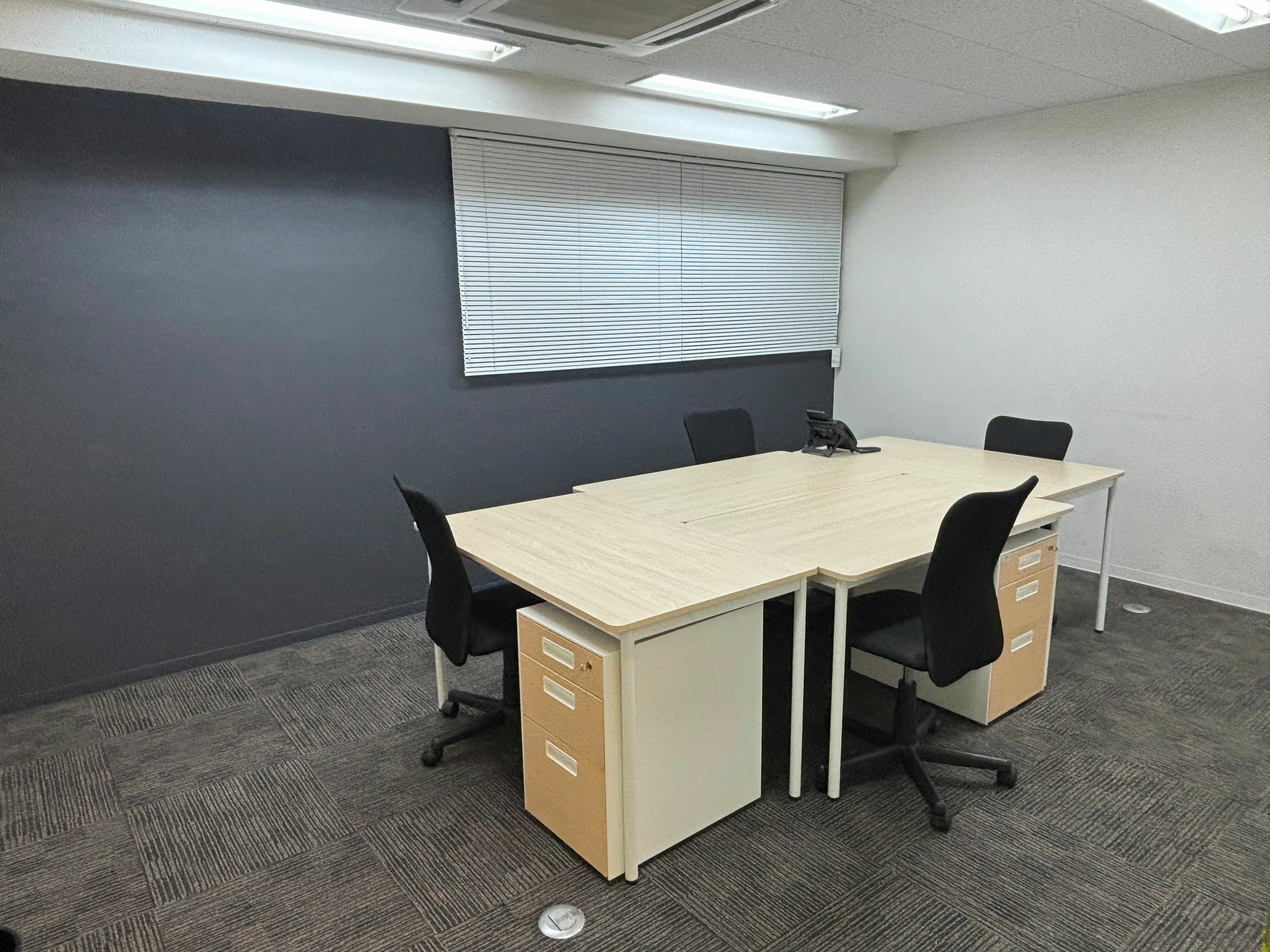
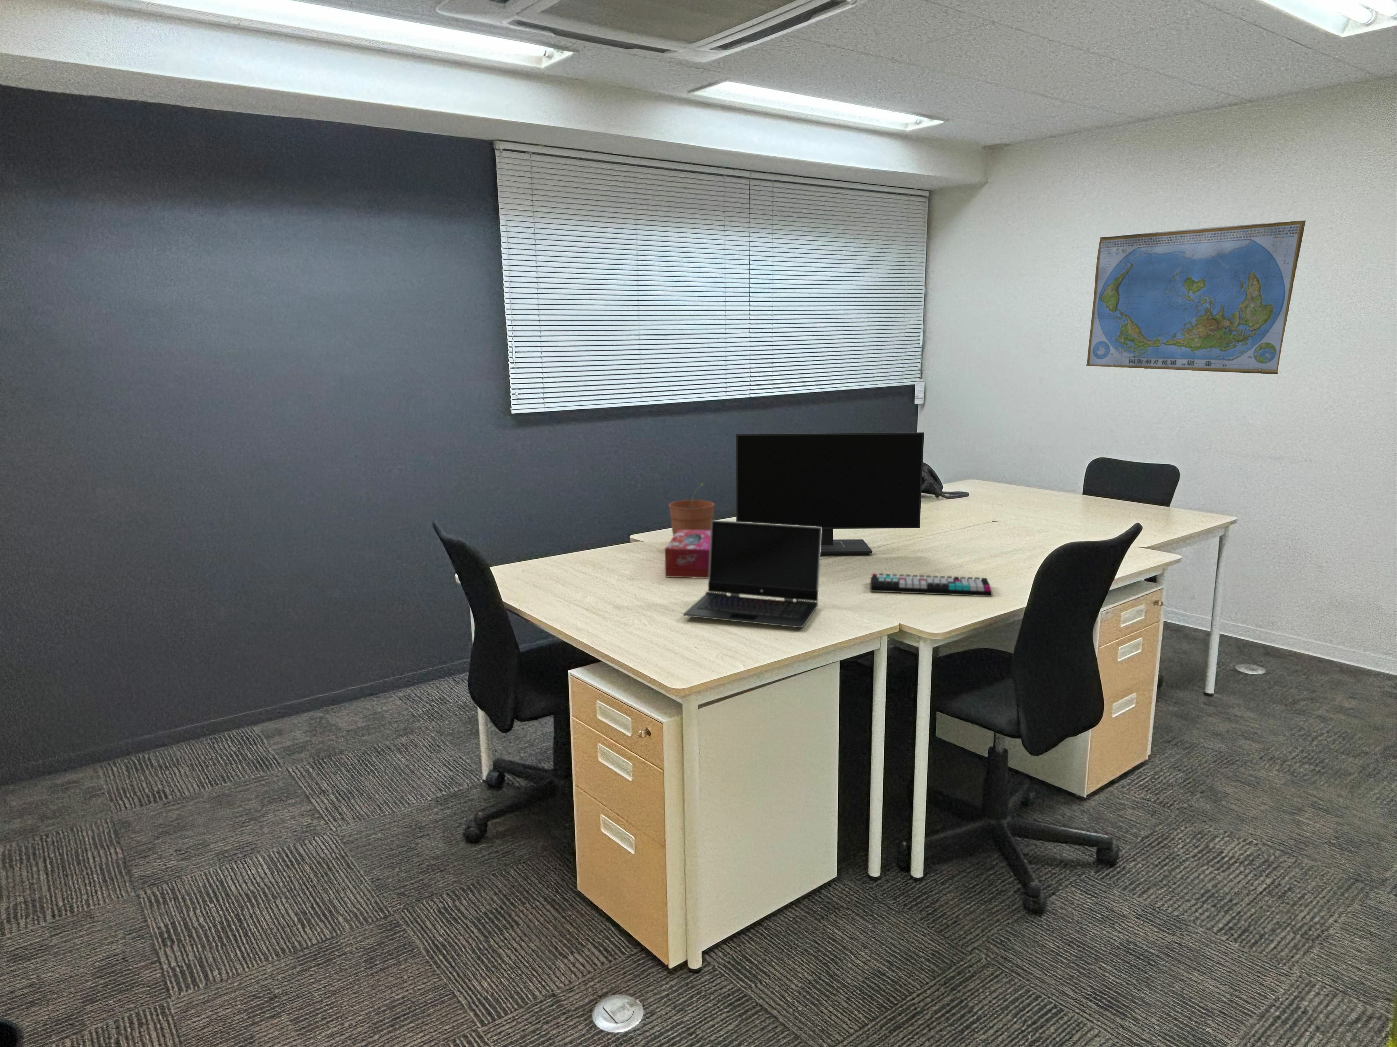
+ keyboard [870,573,993,597]
+ tissue box [664,530,711,578]
+ monitor [736,432,924,555]
+ plant pot [669,483,715,537]
+ laptop computer [683,520,822,628]
+ world map [1086,220,1306,374]
